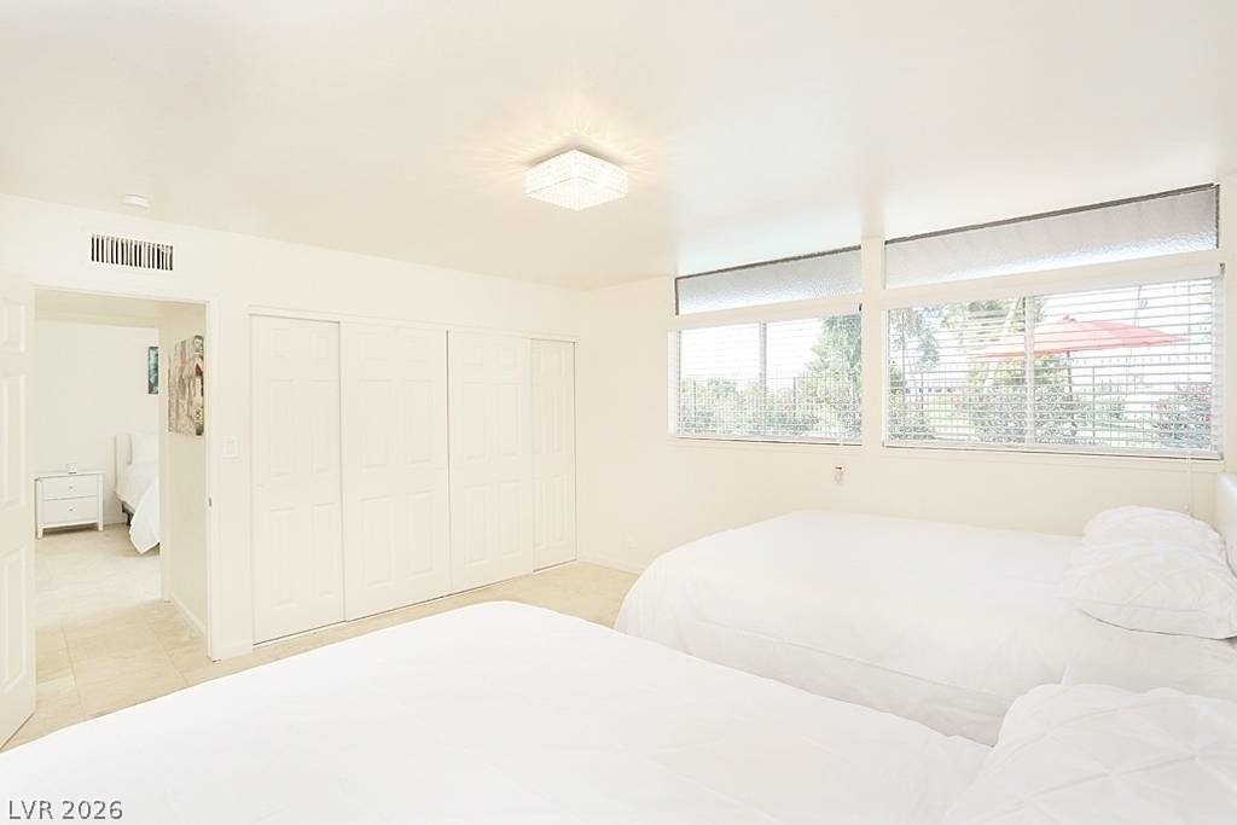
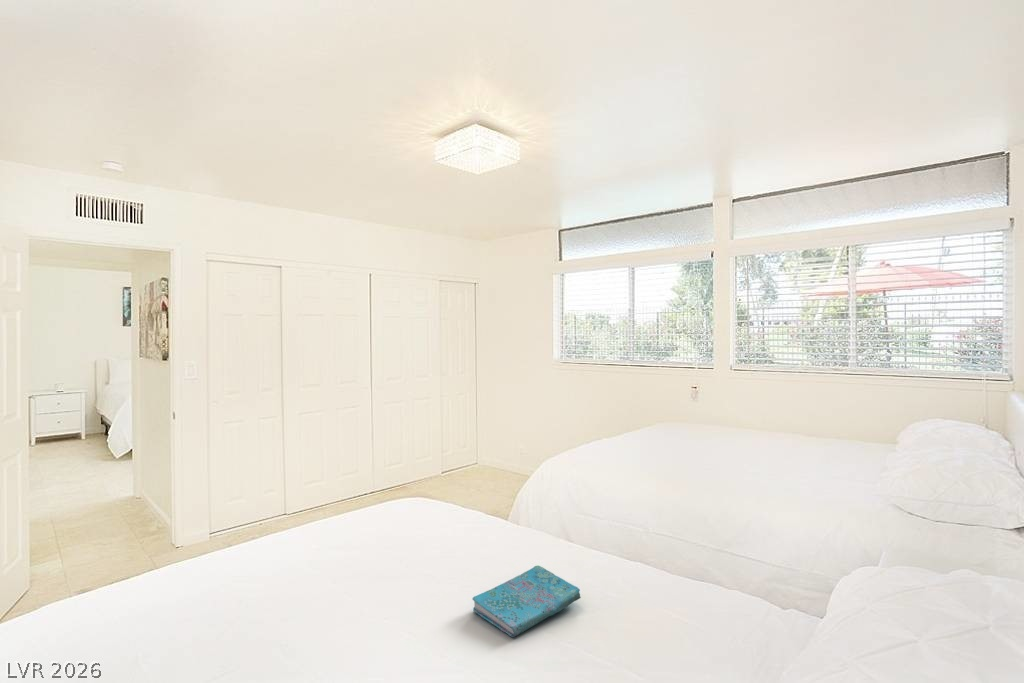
+ cover [472,565,582,638]
